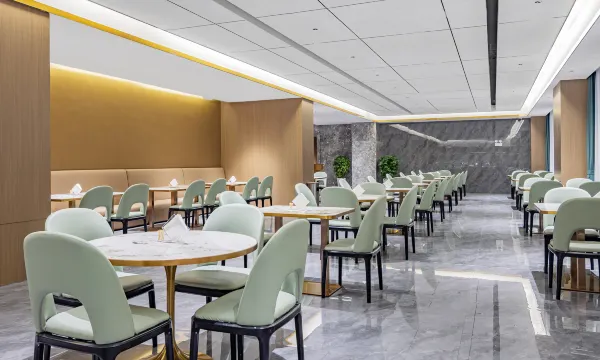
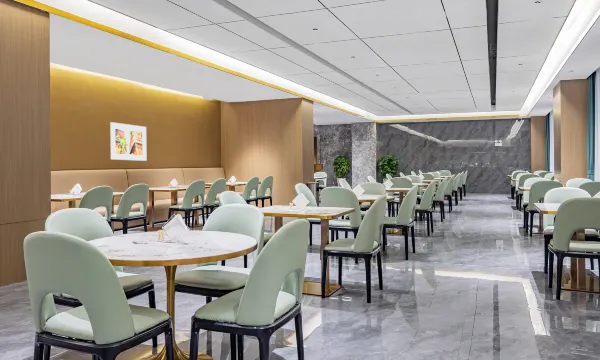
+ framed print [109,121,148,162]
